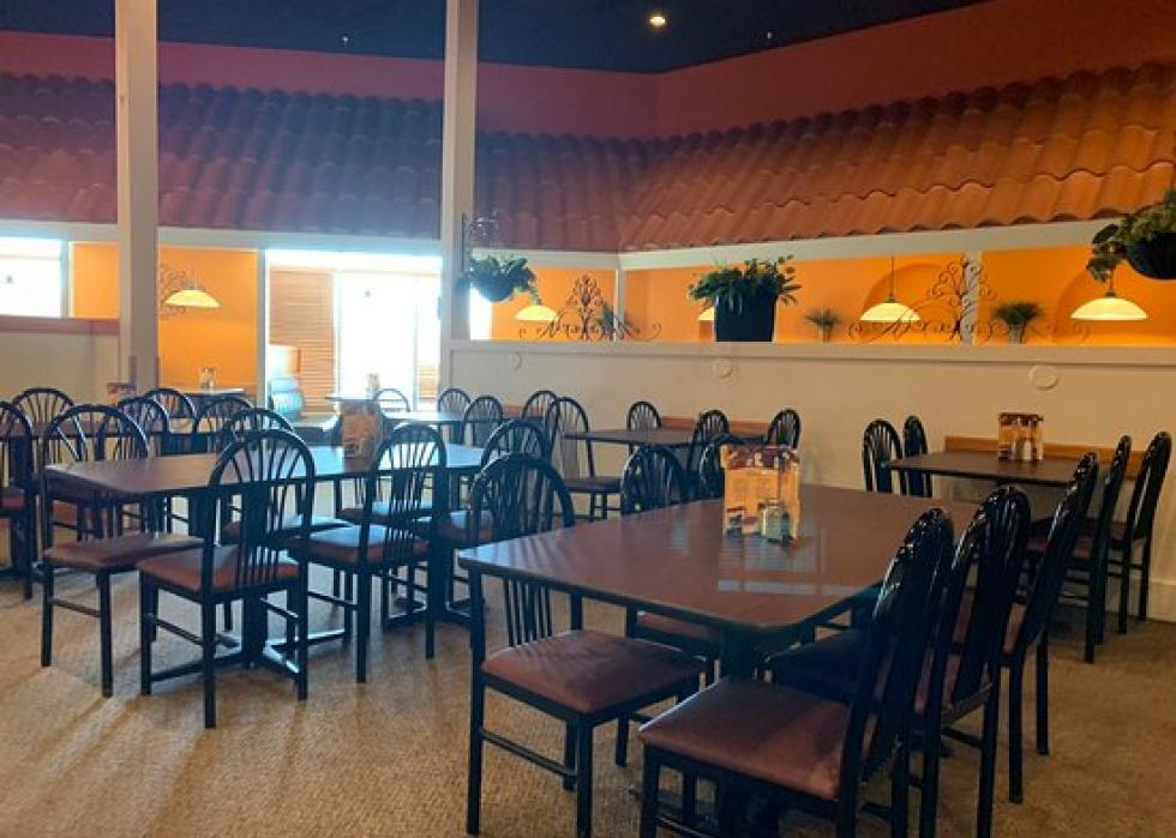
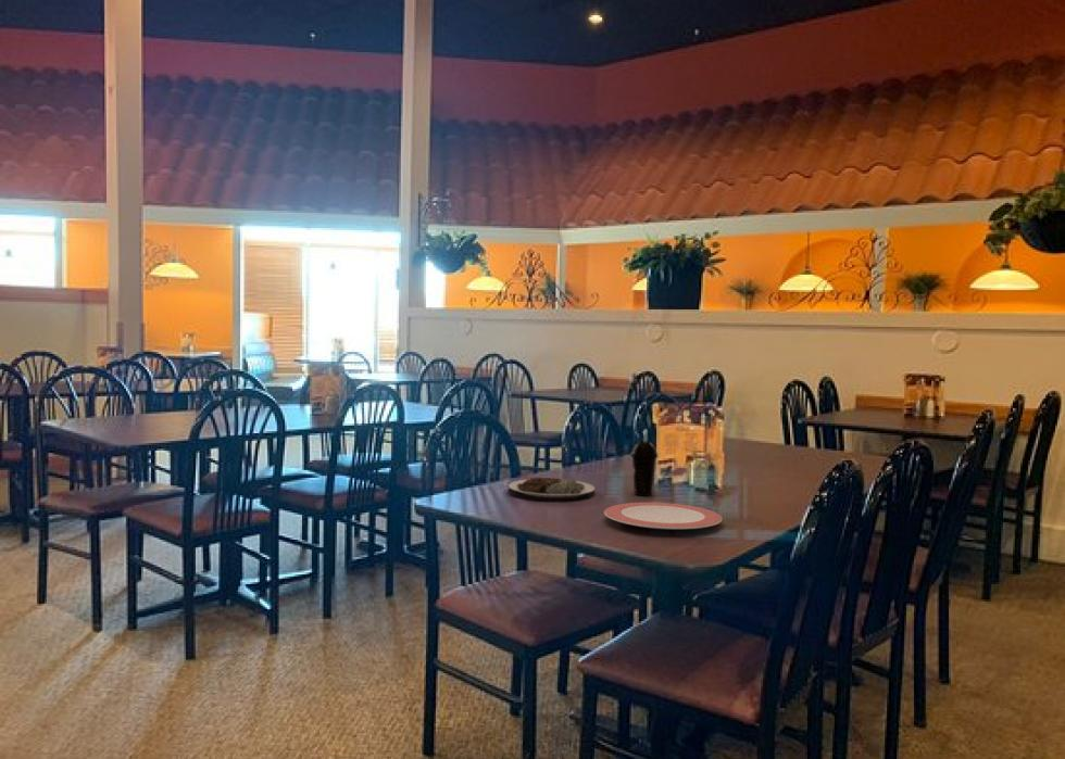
+ plate [603,502,723,530]
+ plate [506,477,596,501]
+ cup [629,428,659,496]
